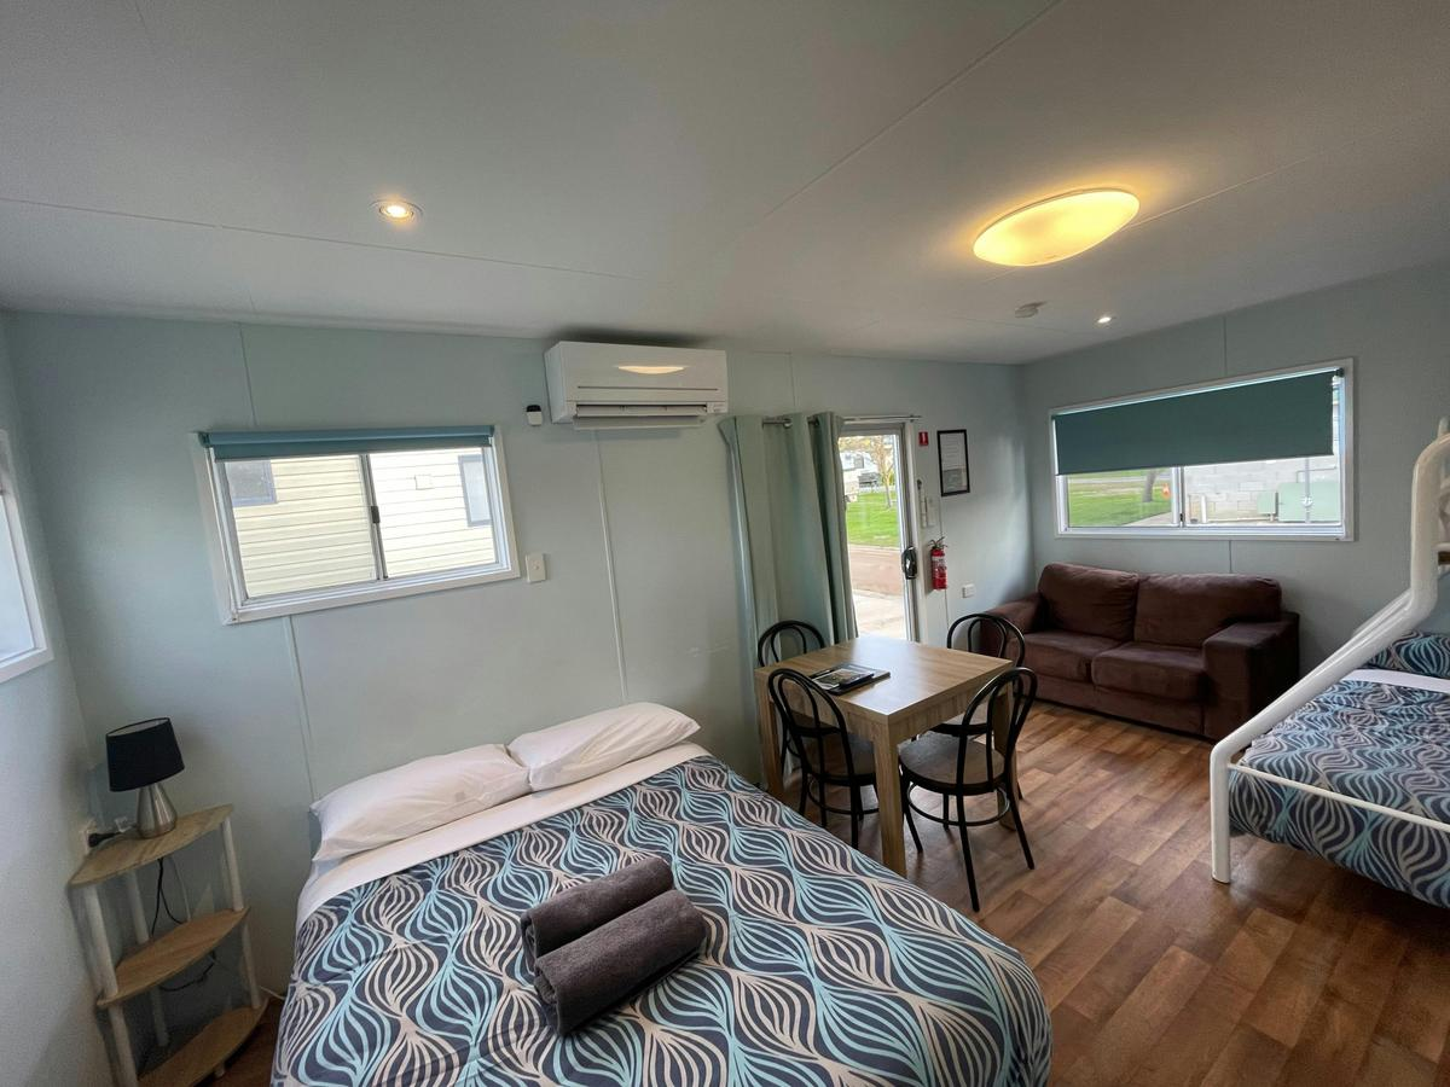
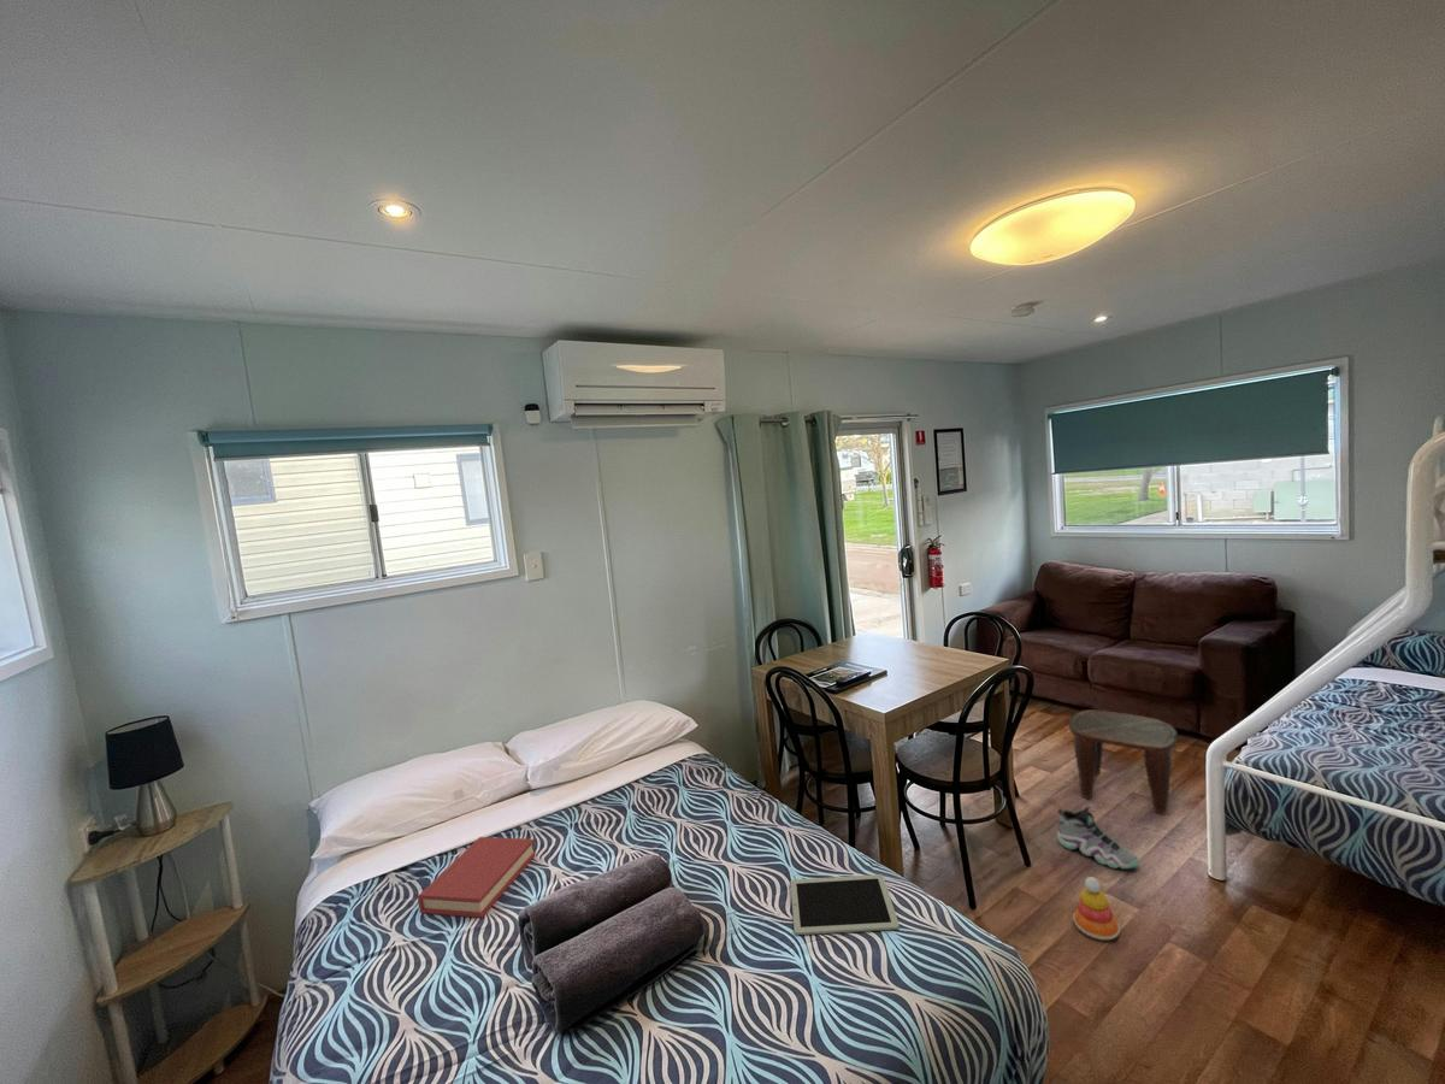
+ stacking toy [1072,876,1121,941]
+ tablet [789,873,901,936]
+ stool [1068,708,1179,815]
+ sneaker [1056,805,1140,870]
+ hardback book [417,836,537,919]
